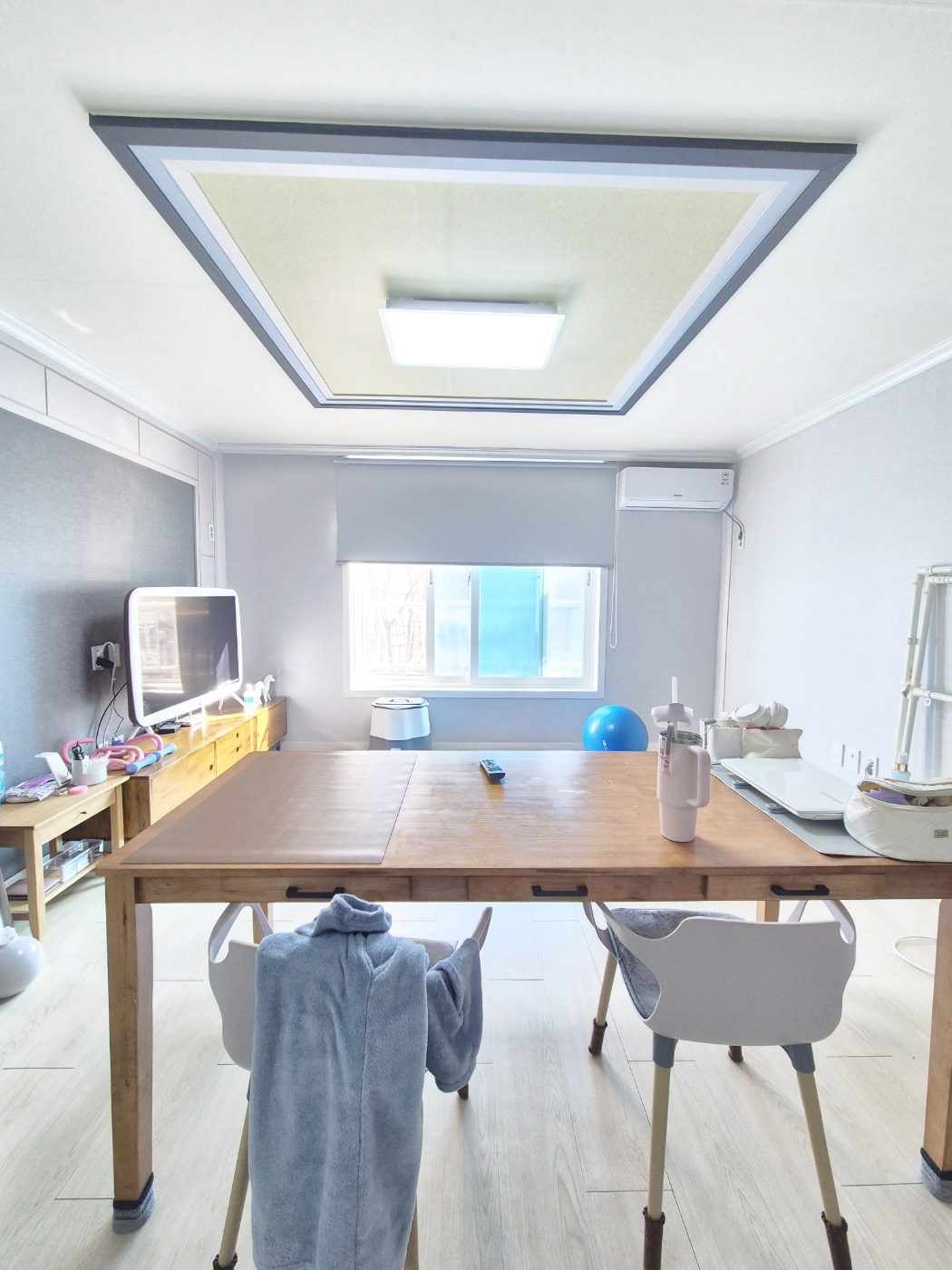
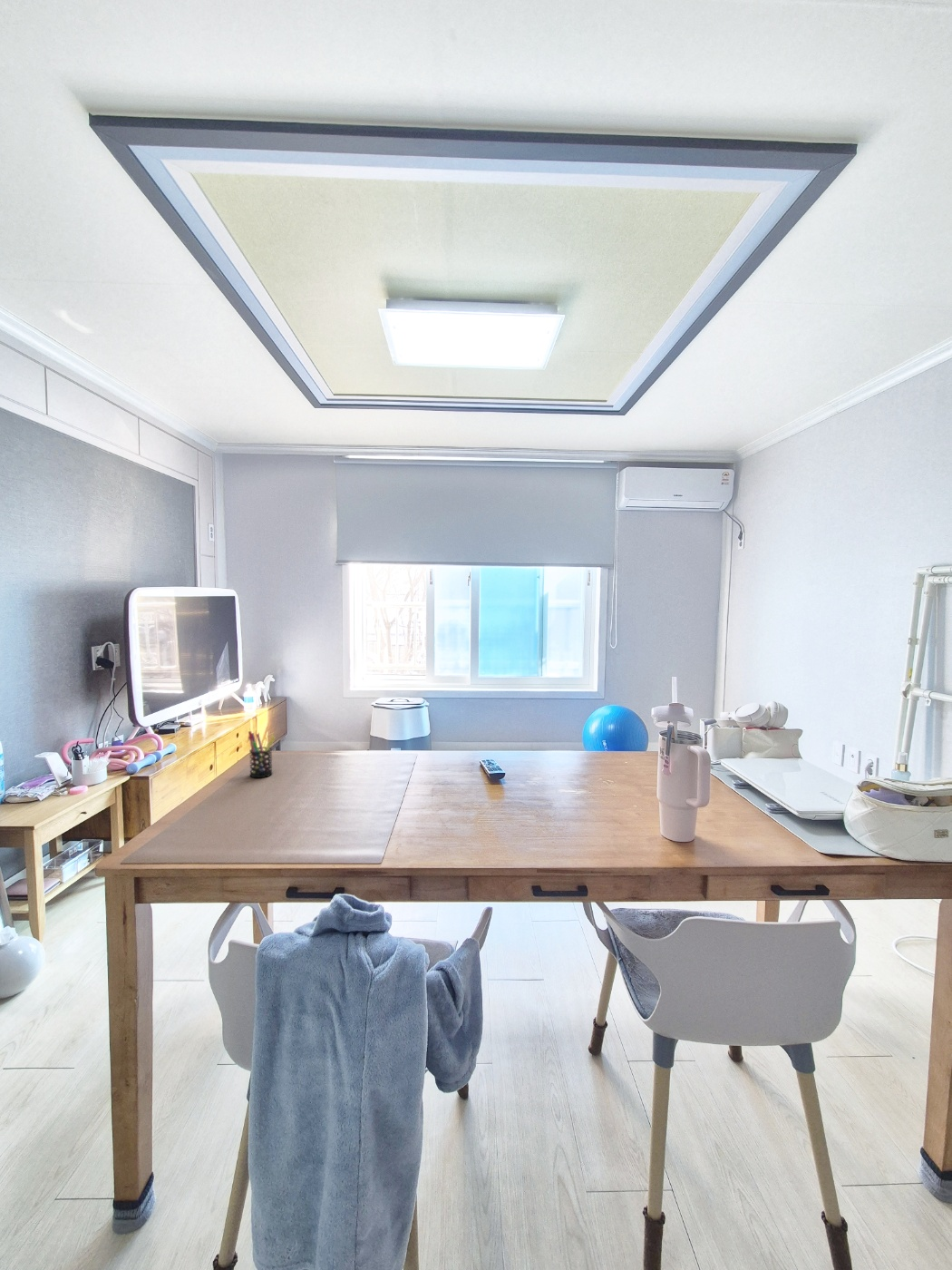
+ pen holder [248,730,276,778]
